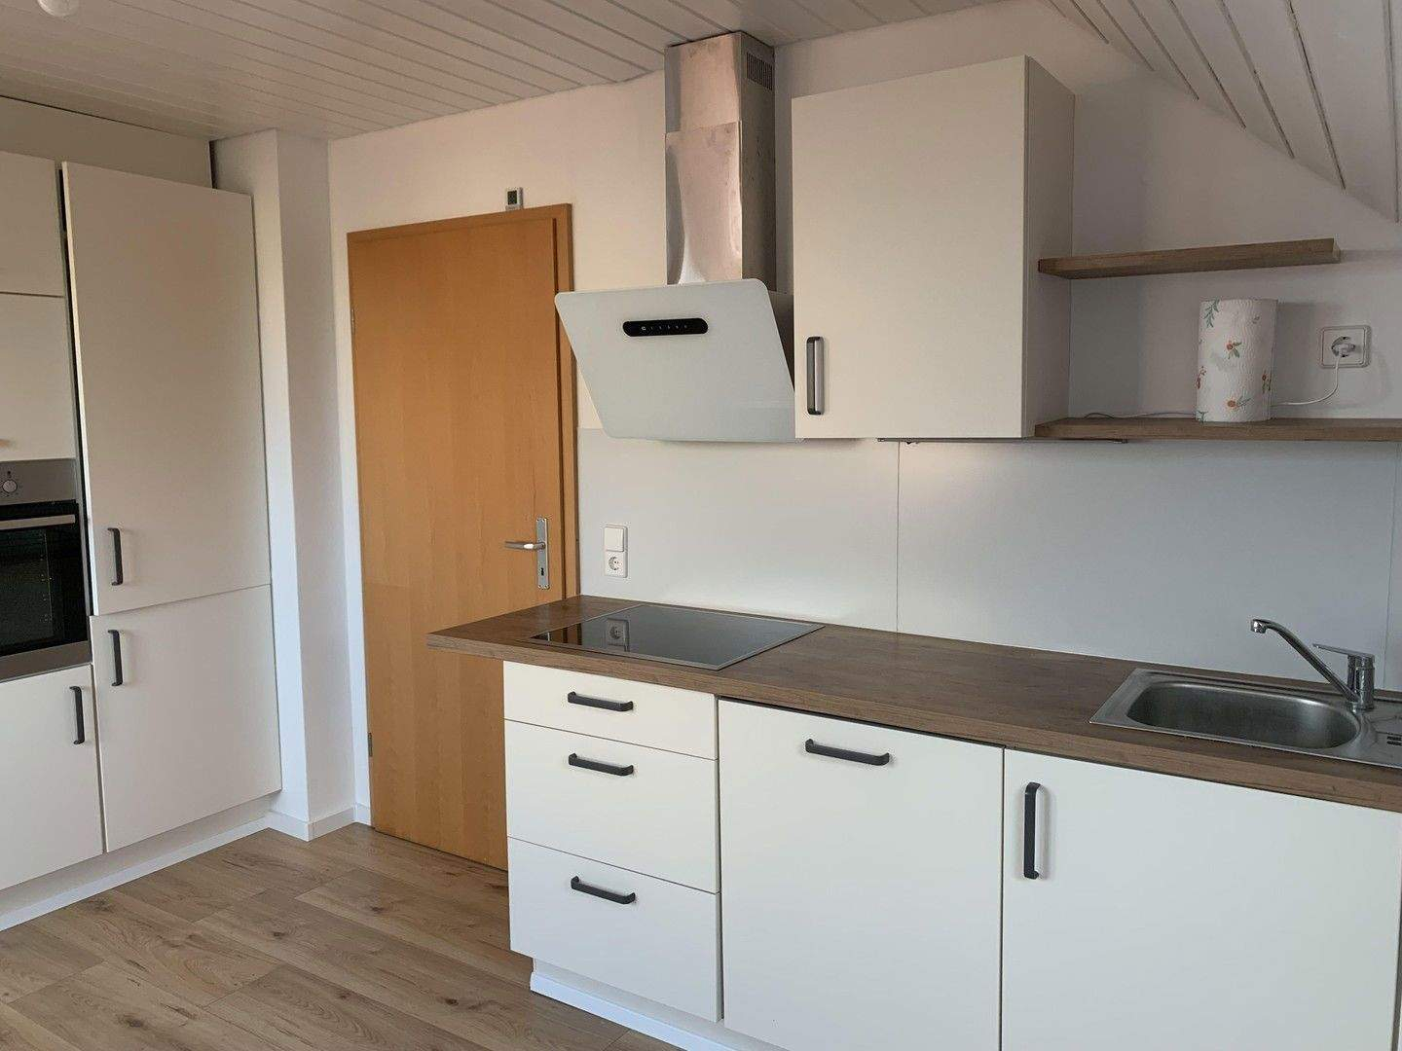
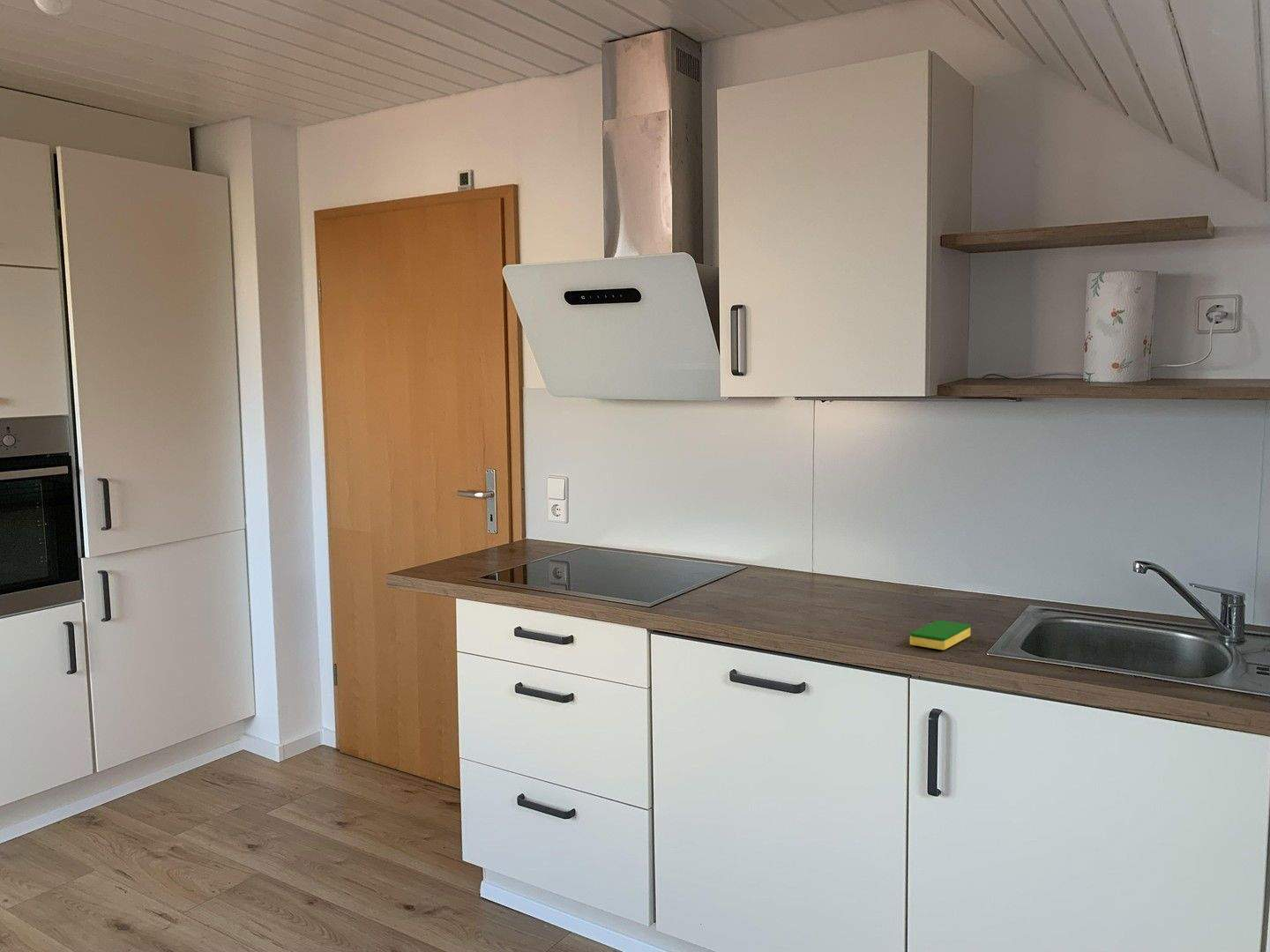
+ dish sponge [909,620,971,651]
